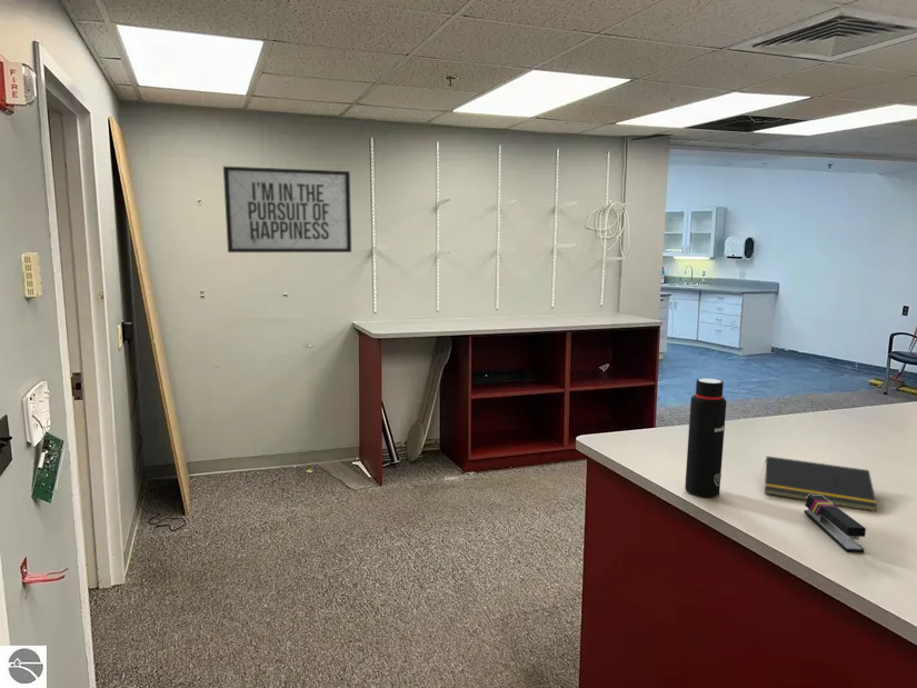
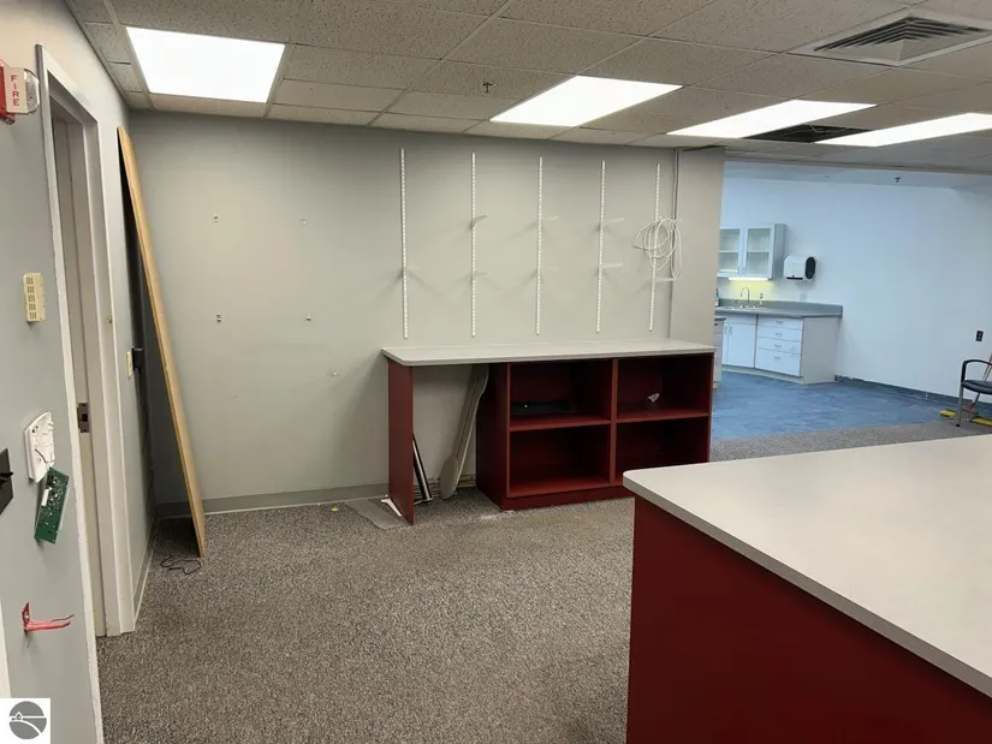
- water bottle [684,377,727,498]
- notepad [761,455,878,512]
- mirror [222,166,352,253]
- stapler [803,495,867,554]
